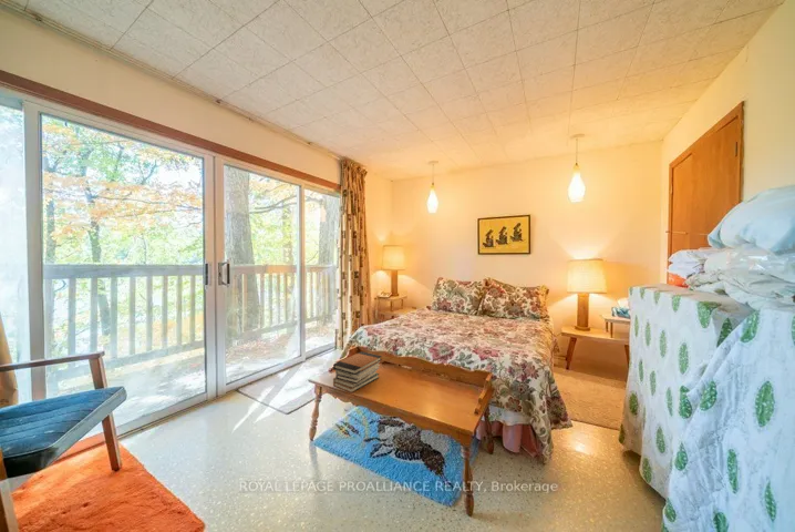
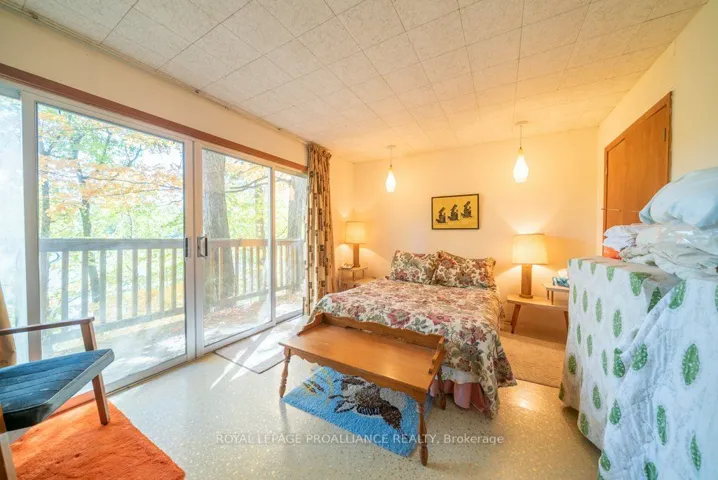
- book stack [332,350,383,393]
